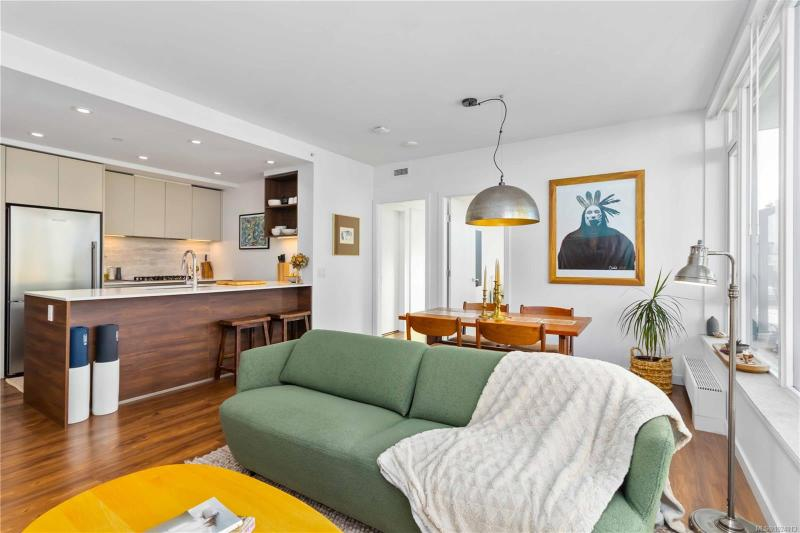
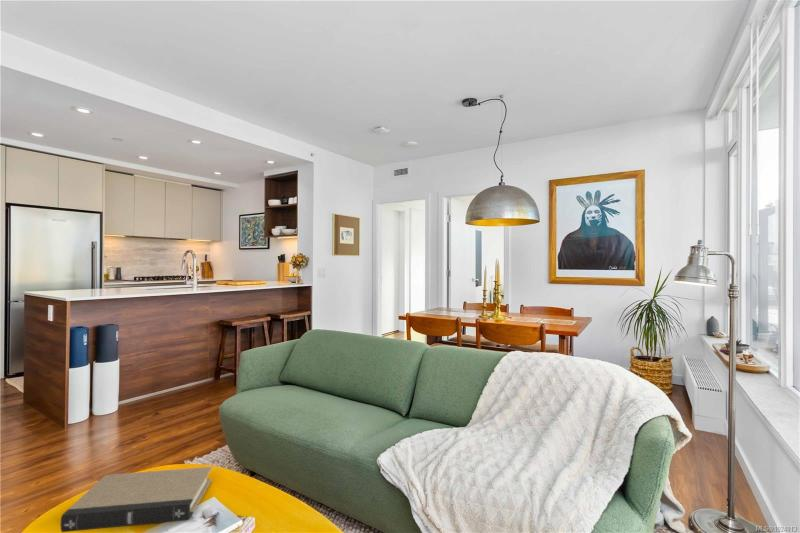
+ book [59,466,213,533]
